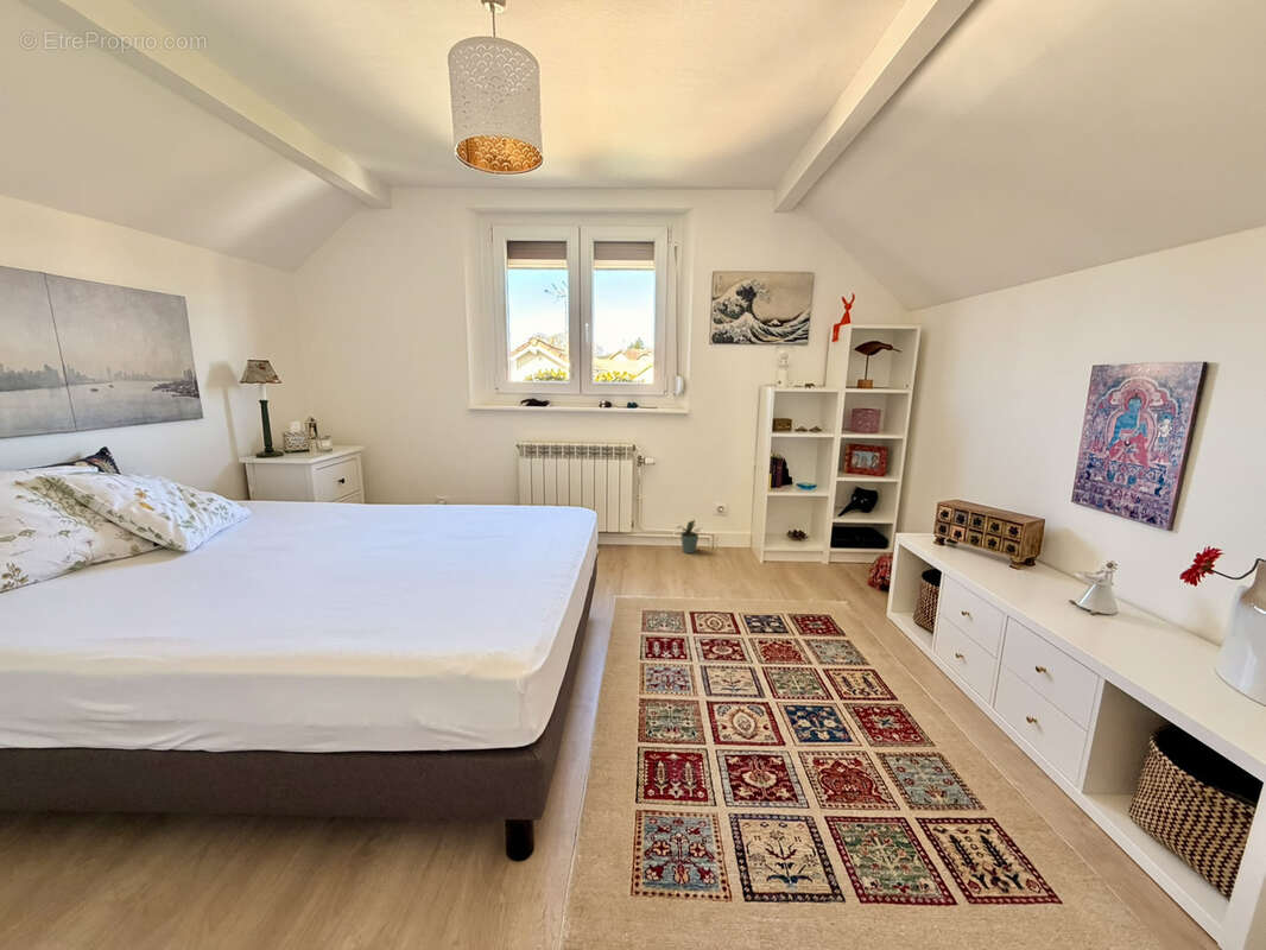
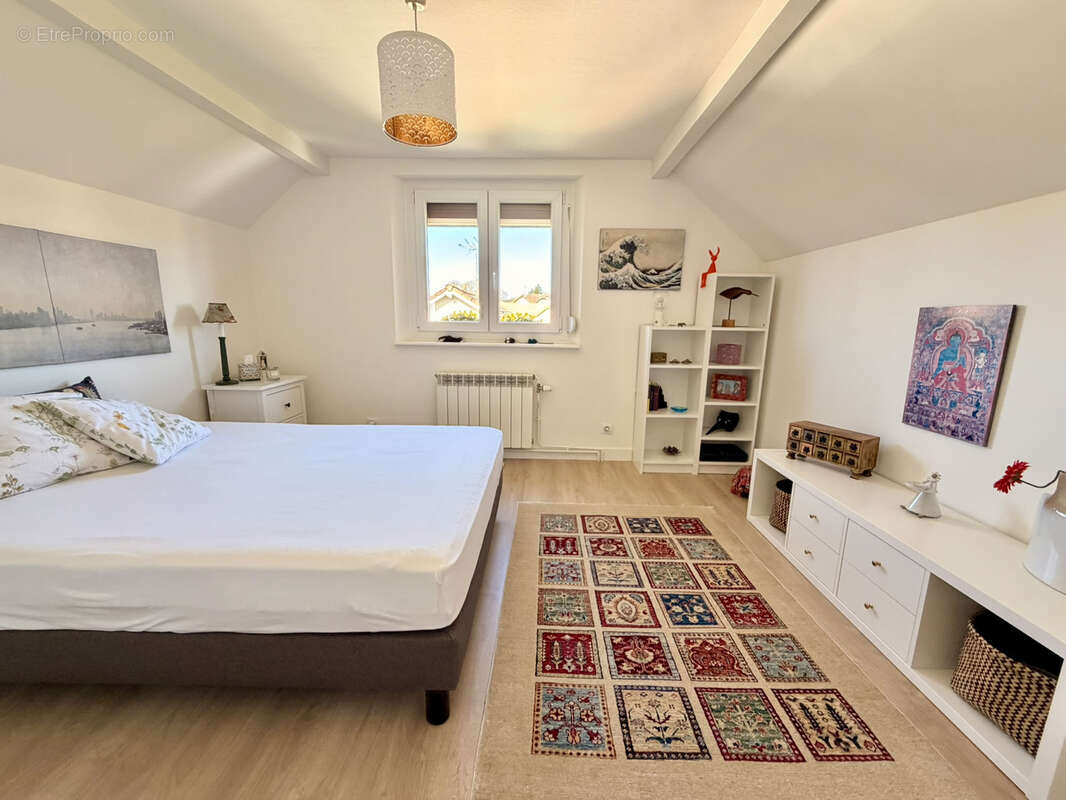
- potted plant [676,519,704,555]
